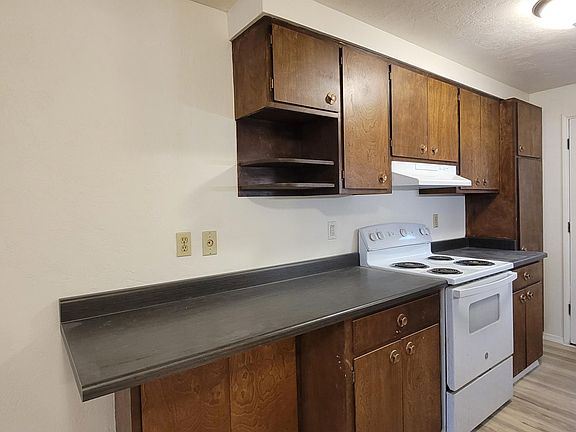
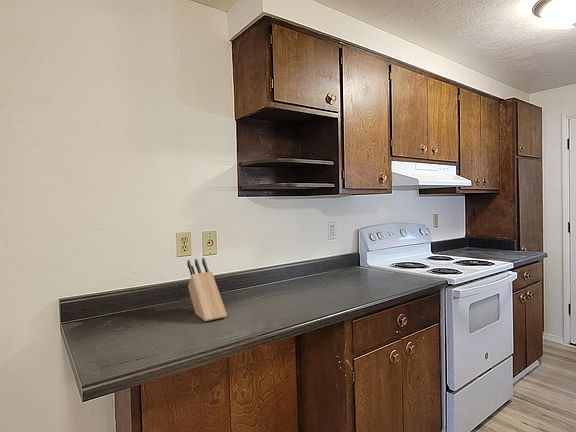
+ knife block [186,257,228,322]
